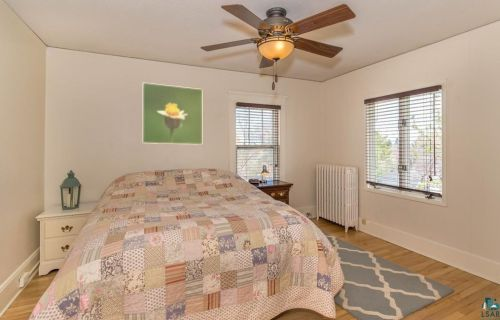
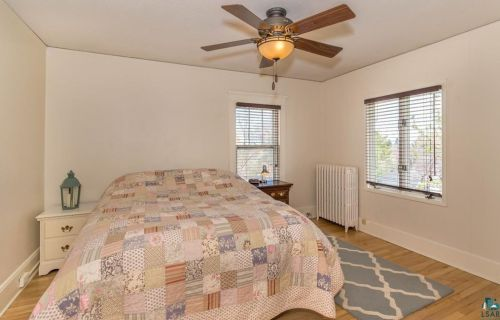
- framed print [142,82,203,146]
